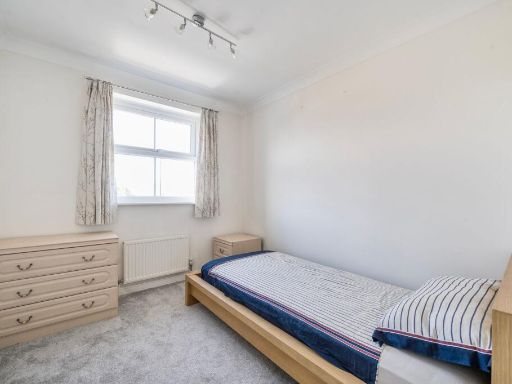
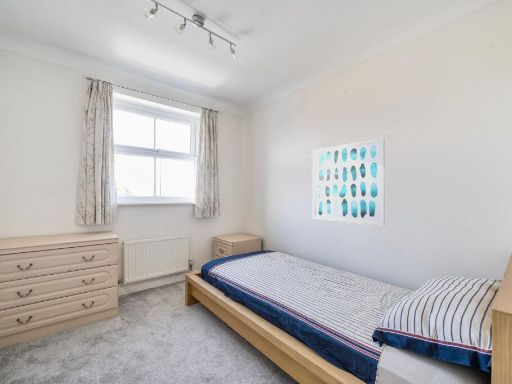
+ wall art [311,137,386,227]
